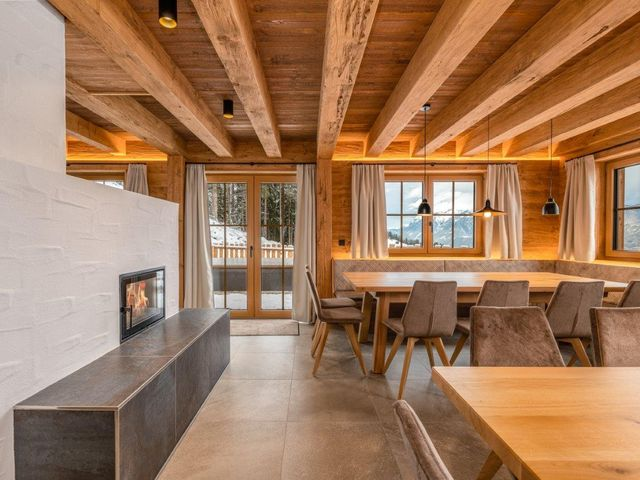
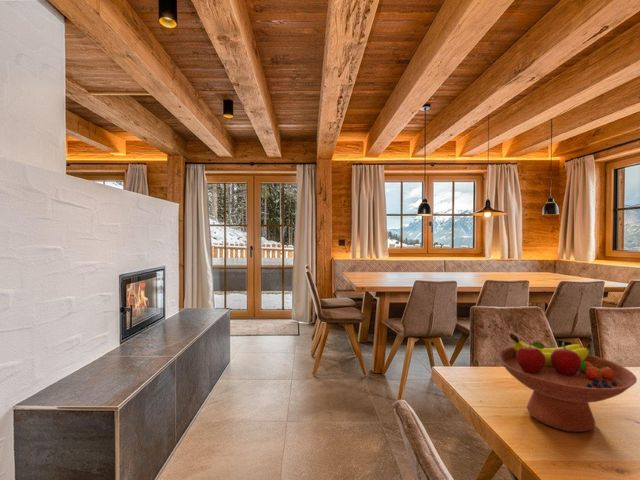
+ fruit bowl [496,332,638,433]
